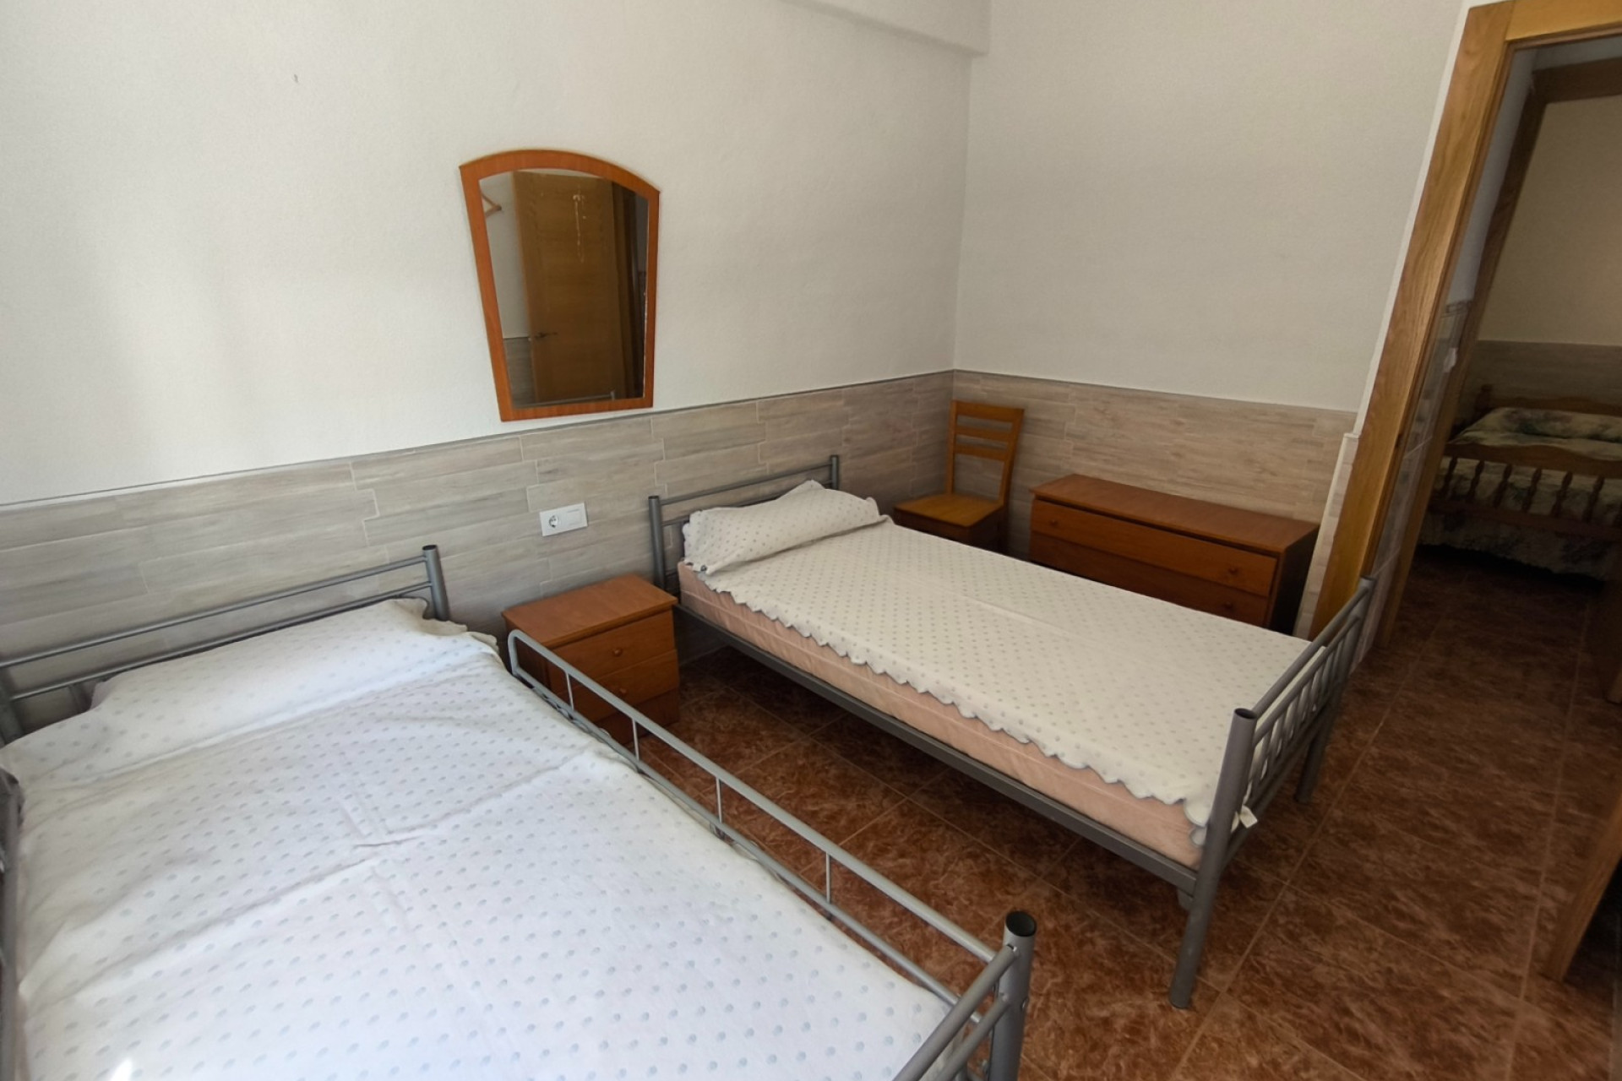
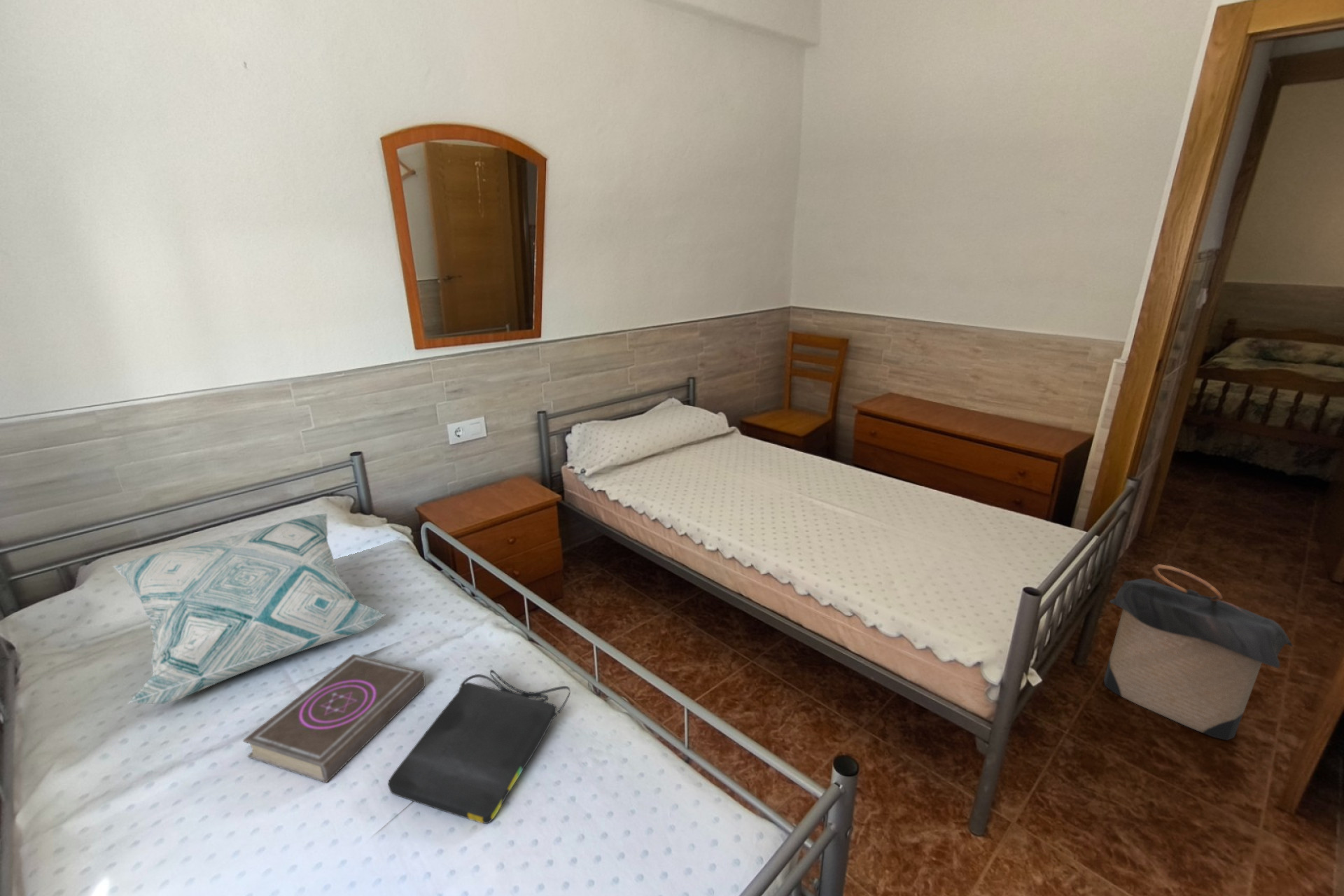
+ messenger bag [387,669,570,825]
+ decorative pillow [113,512,386,705]
+ book [242,653,426,784]
+ laundry hamper [1103,563,1293,741]
